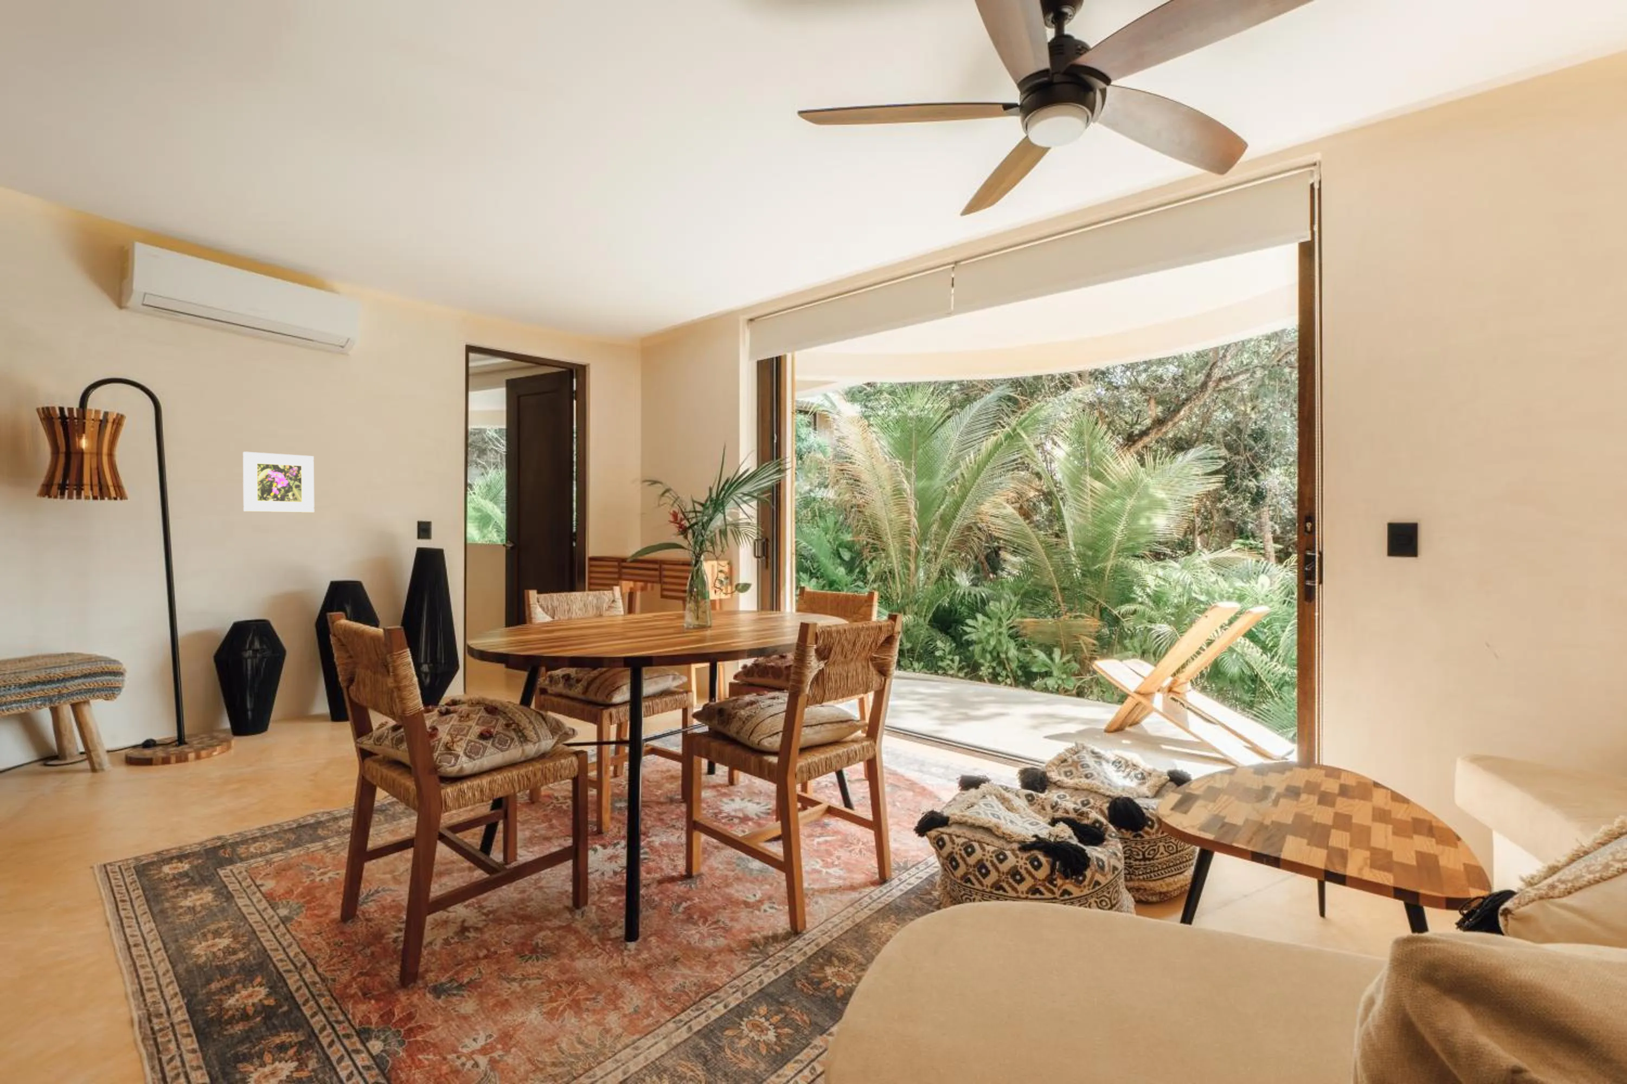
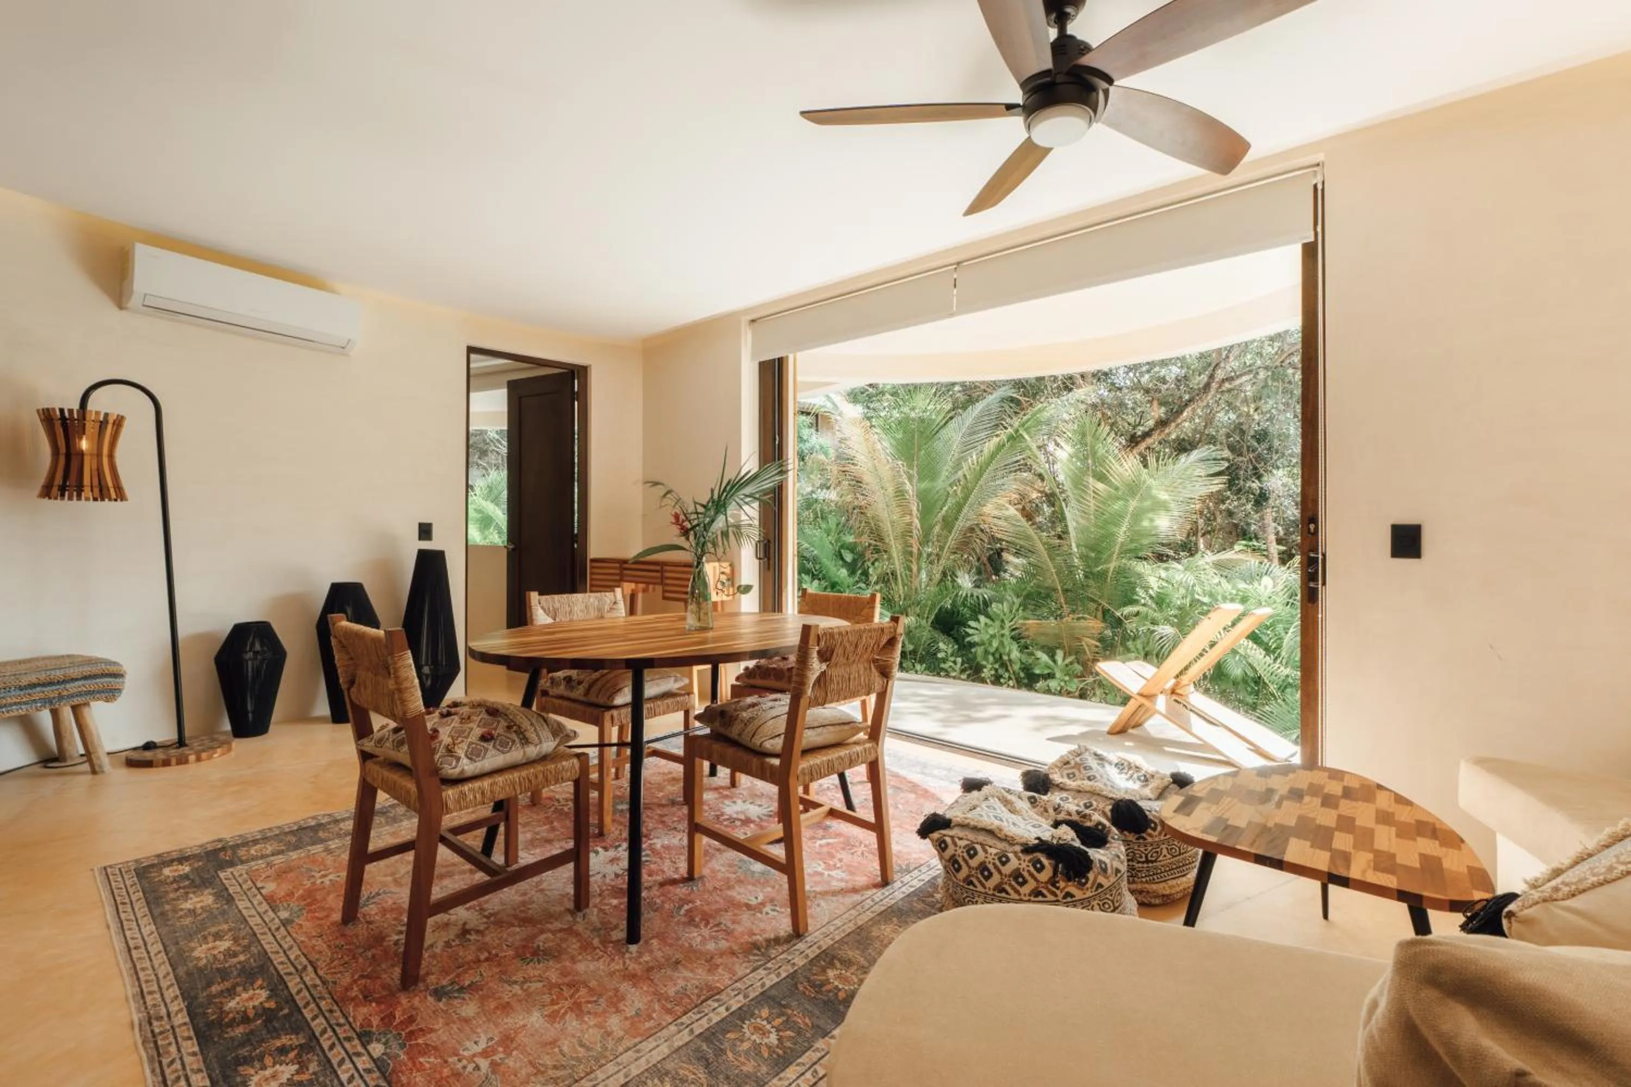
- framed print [242,451,315,513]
